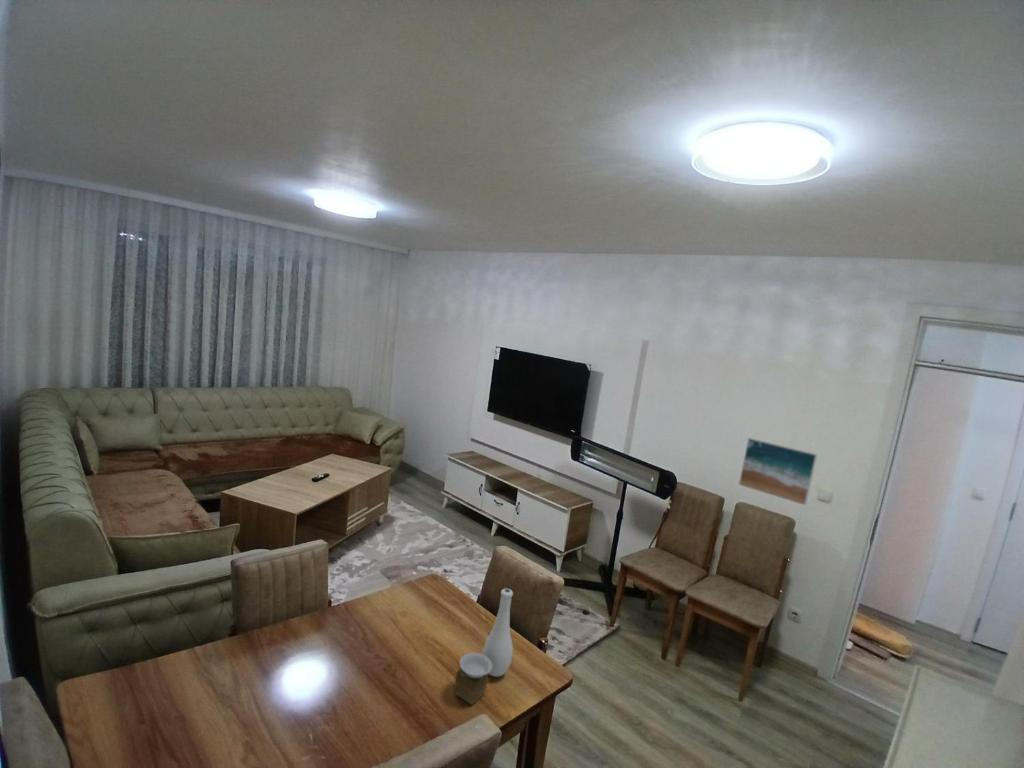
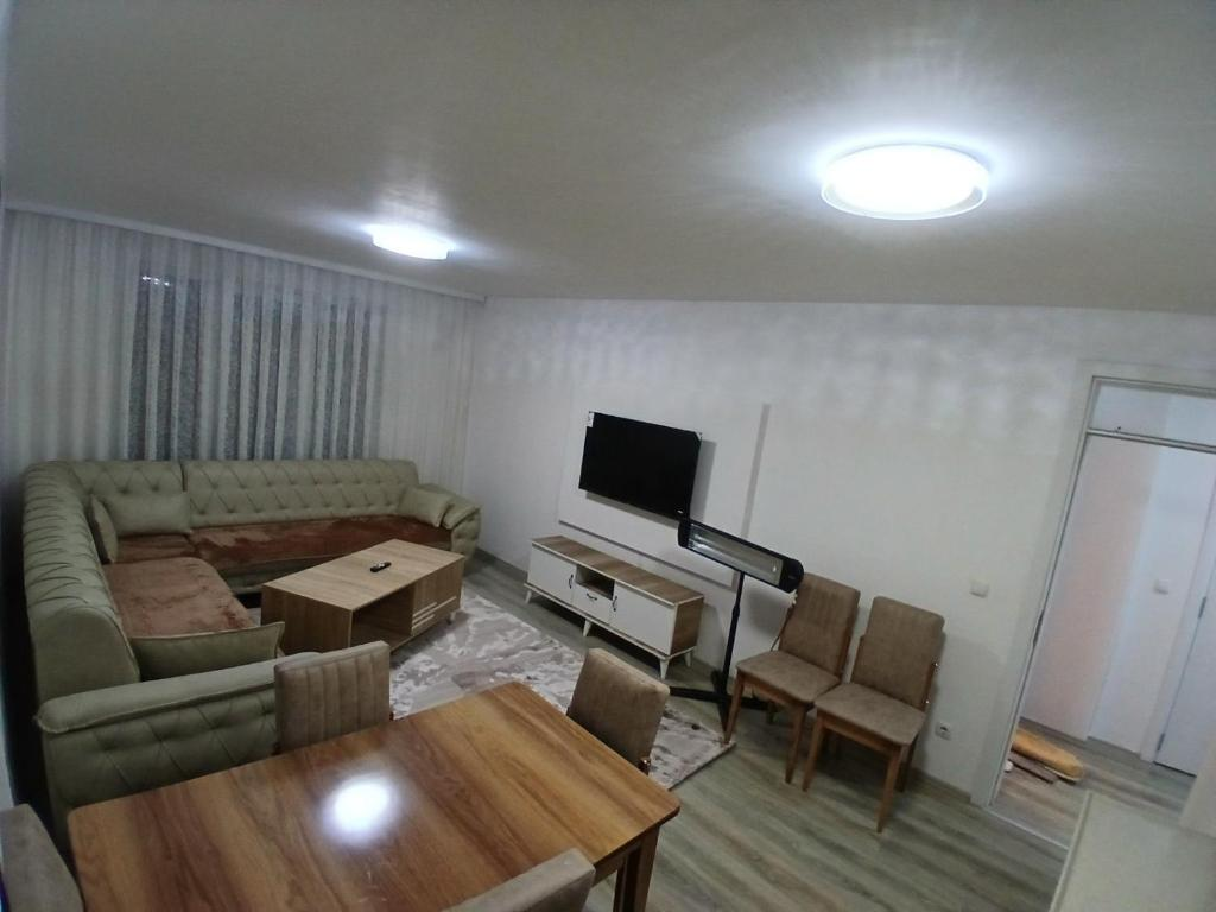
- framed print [738,437,818,506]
- vase [453,588,514,706]
